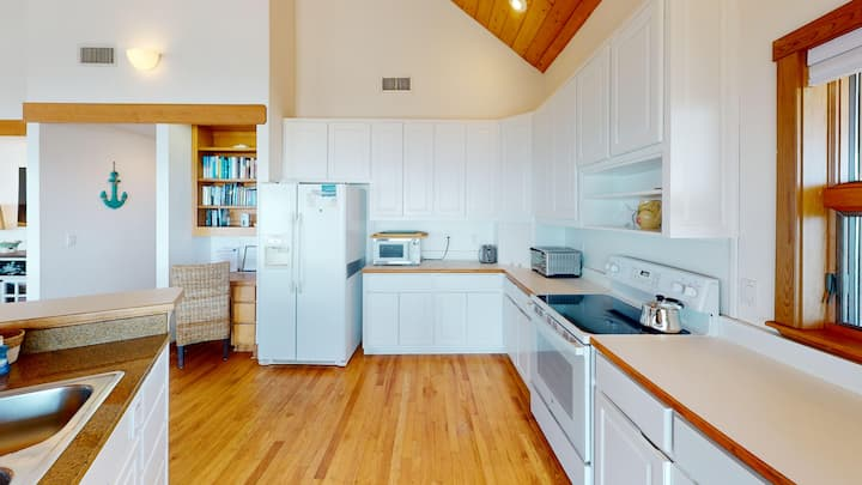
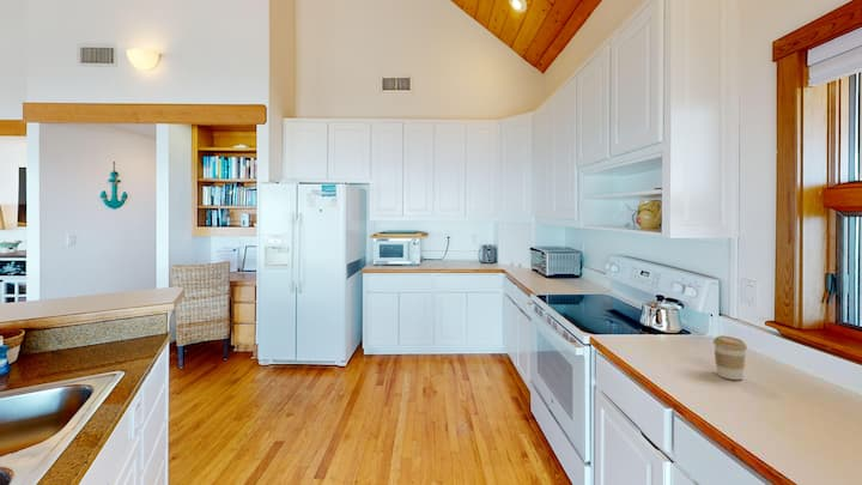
+ coffee cup [712,334,748,381]
